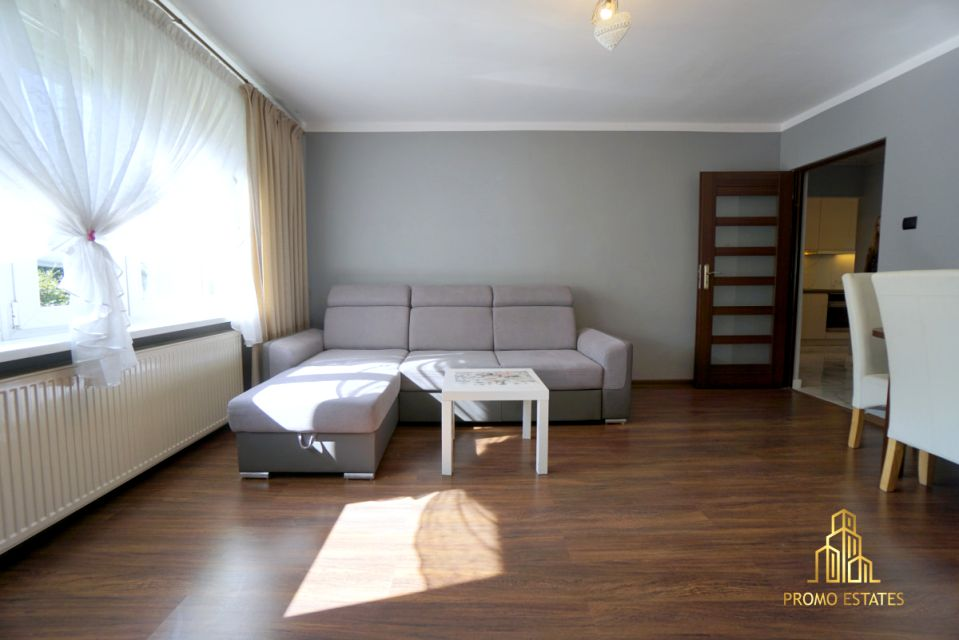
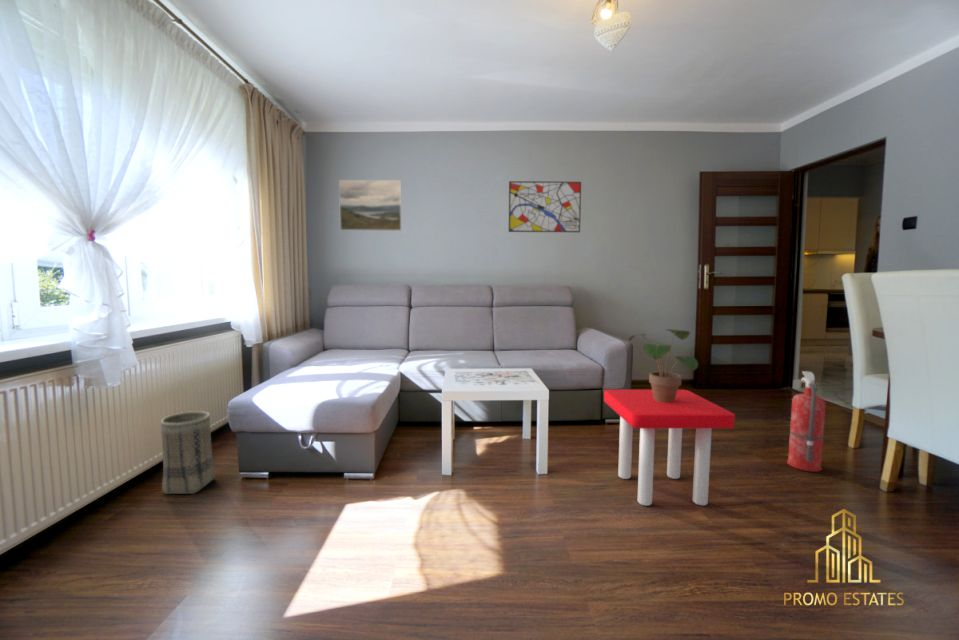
+ potted plant [628,328,699,403]
+ stool [603,389,736,507]
+ fire extinguisher [786,370,827,473]
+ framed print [338,179,403,232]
+ basket [160,410,216,495]
+ wall art [508,180,582,233]
